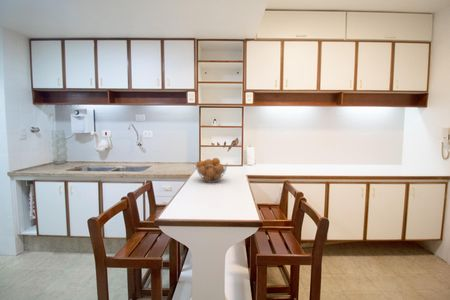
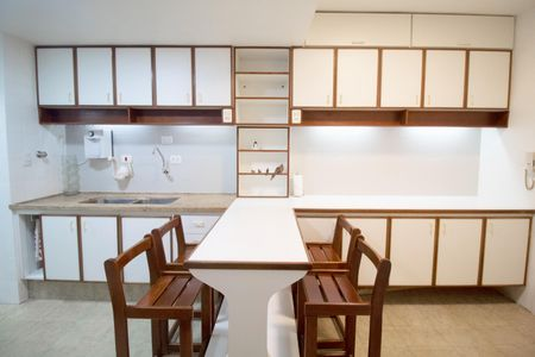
- fruit basket [194,157,228,184]
